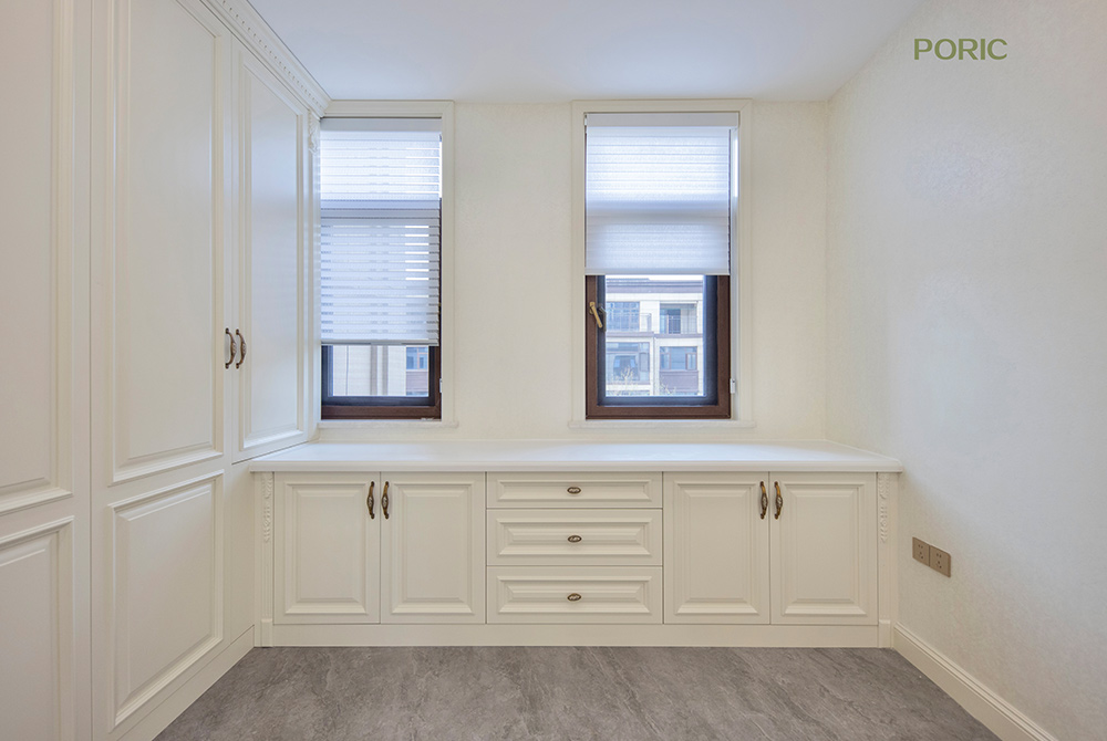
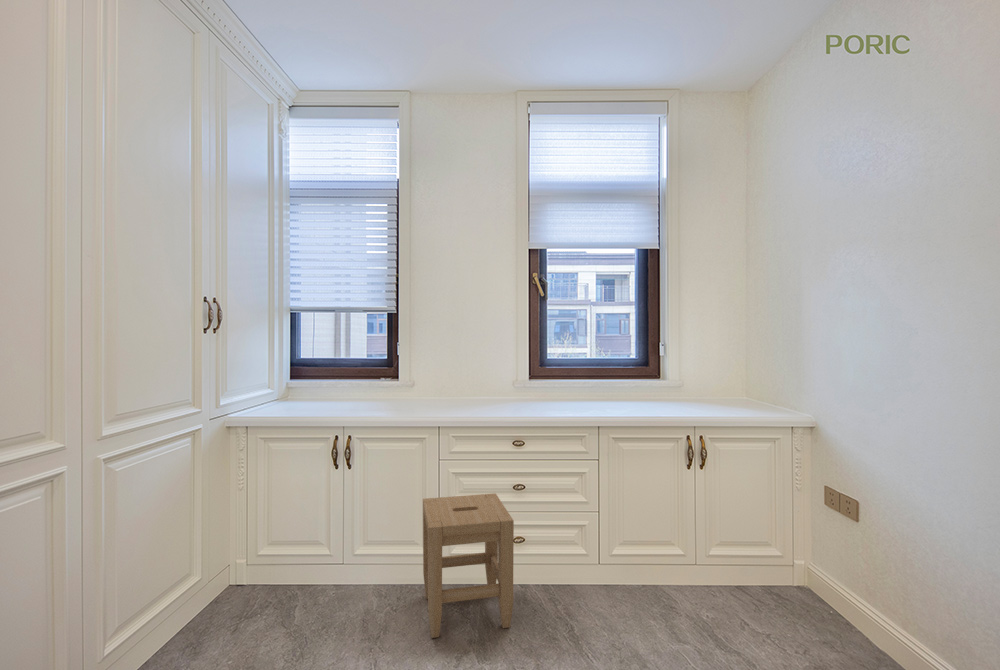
+ stool [422,492,515,639]
